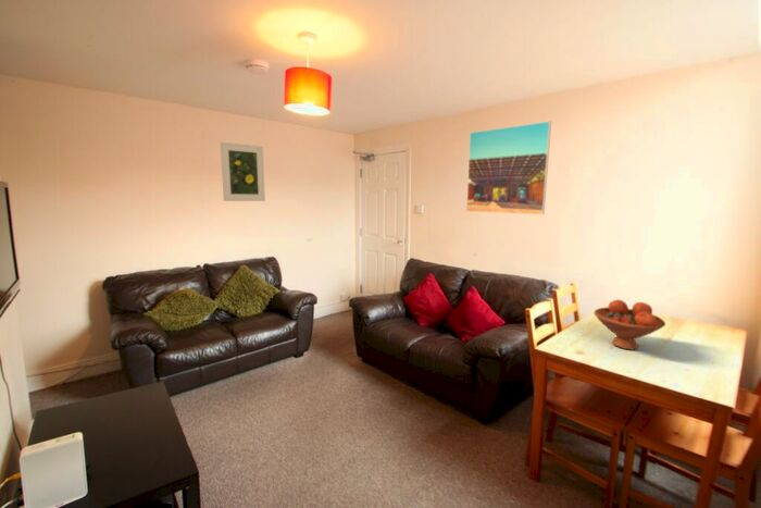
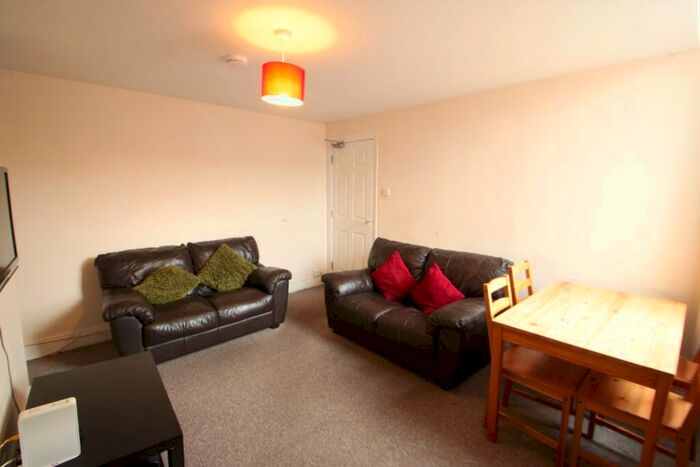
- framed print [465,120,552,215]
- fruit bowl [592,298,666,351]
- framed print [220,141,266,202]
